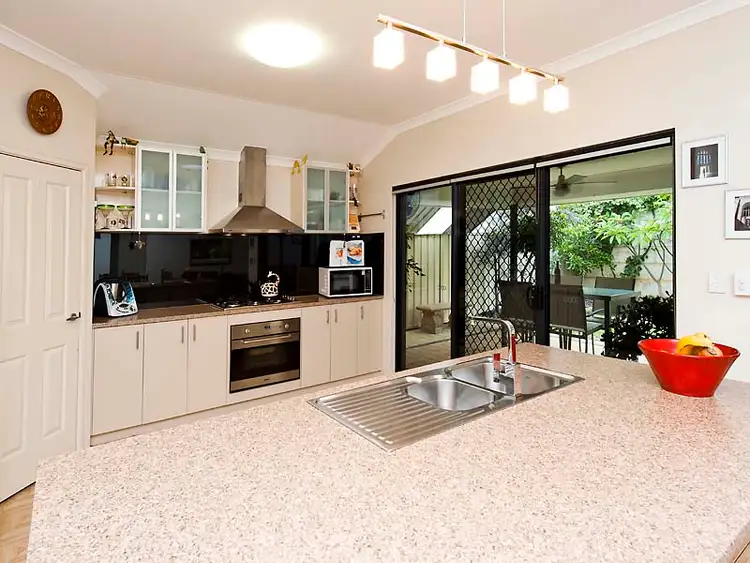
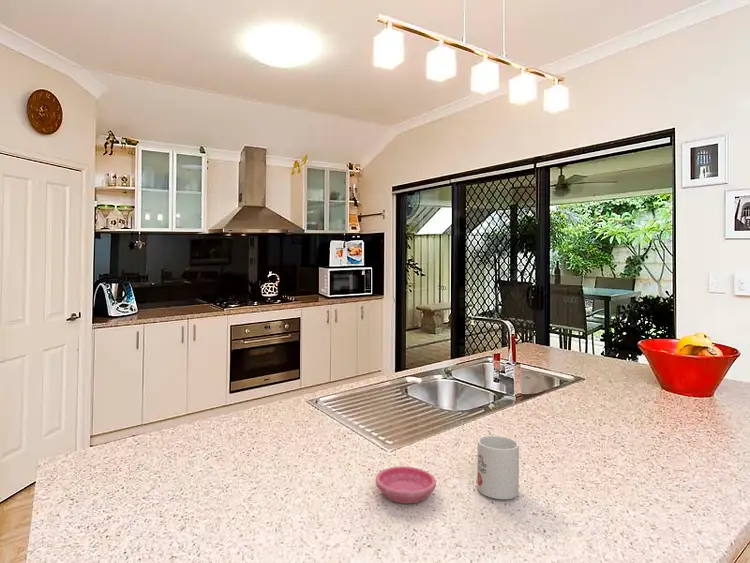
+ saucer [375,465,437,504]
+ mug [476,435,520,500]
